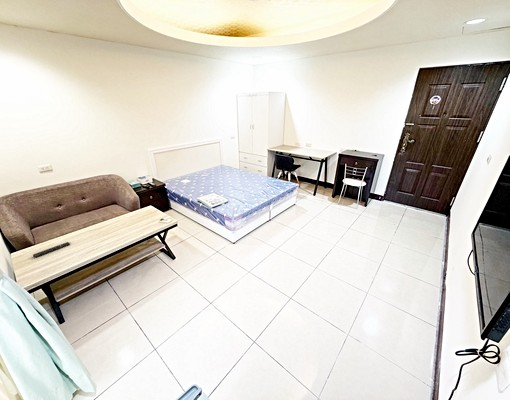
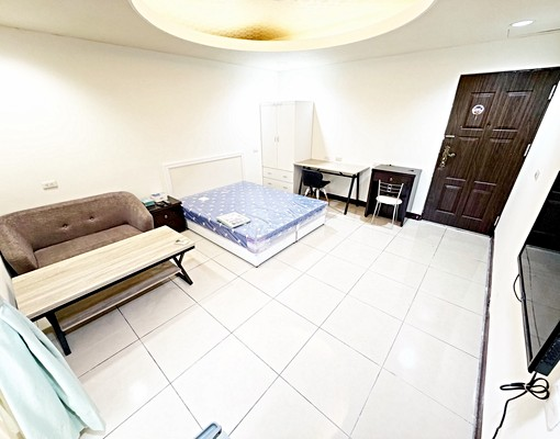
- remote control [32,241,71,259]
